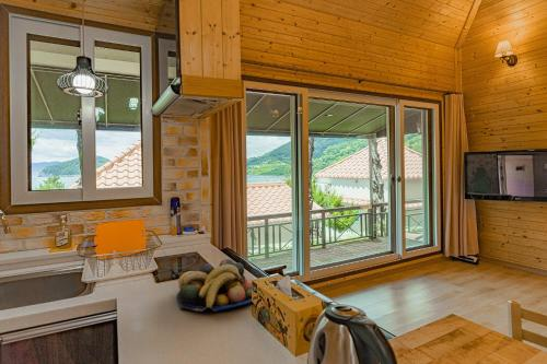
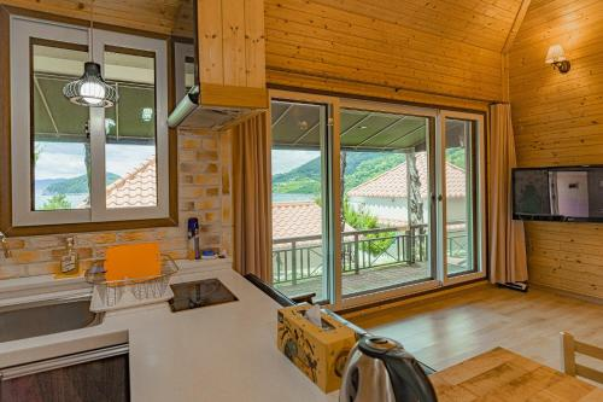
- fruit bowl [175,258,253,313]
